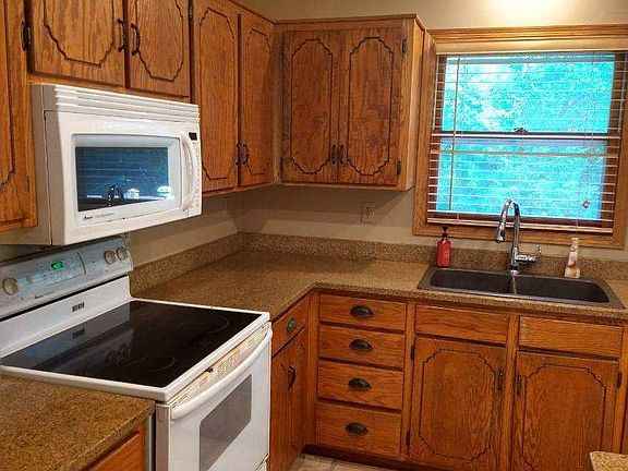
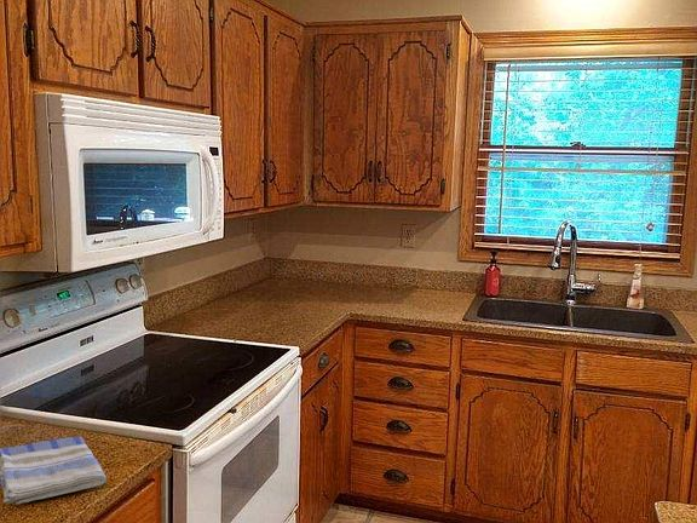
+ dish towel [0,436,108,506]
